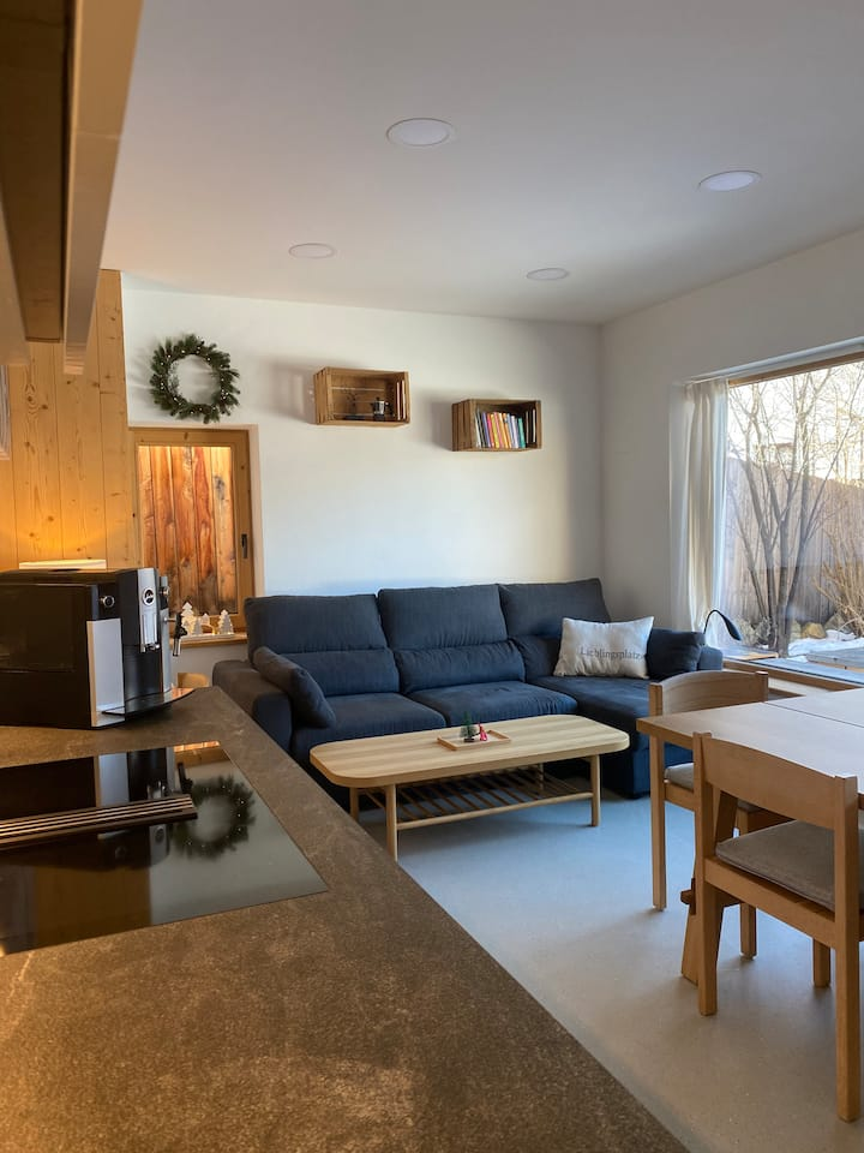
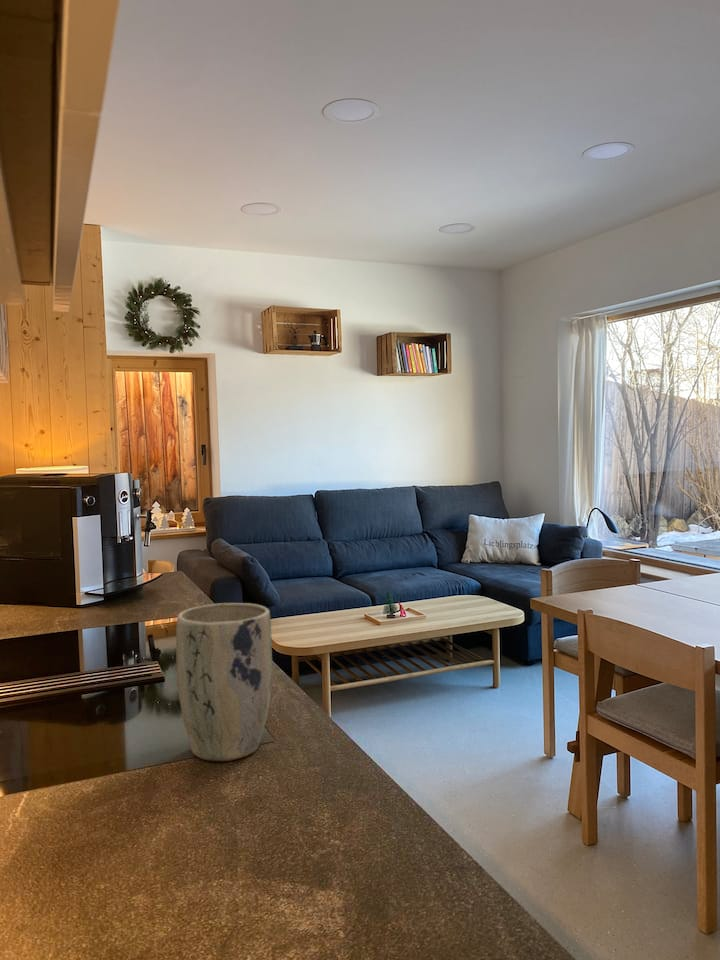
+ plant pot [175,602,273,762]
